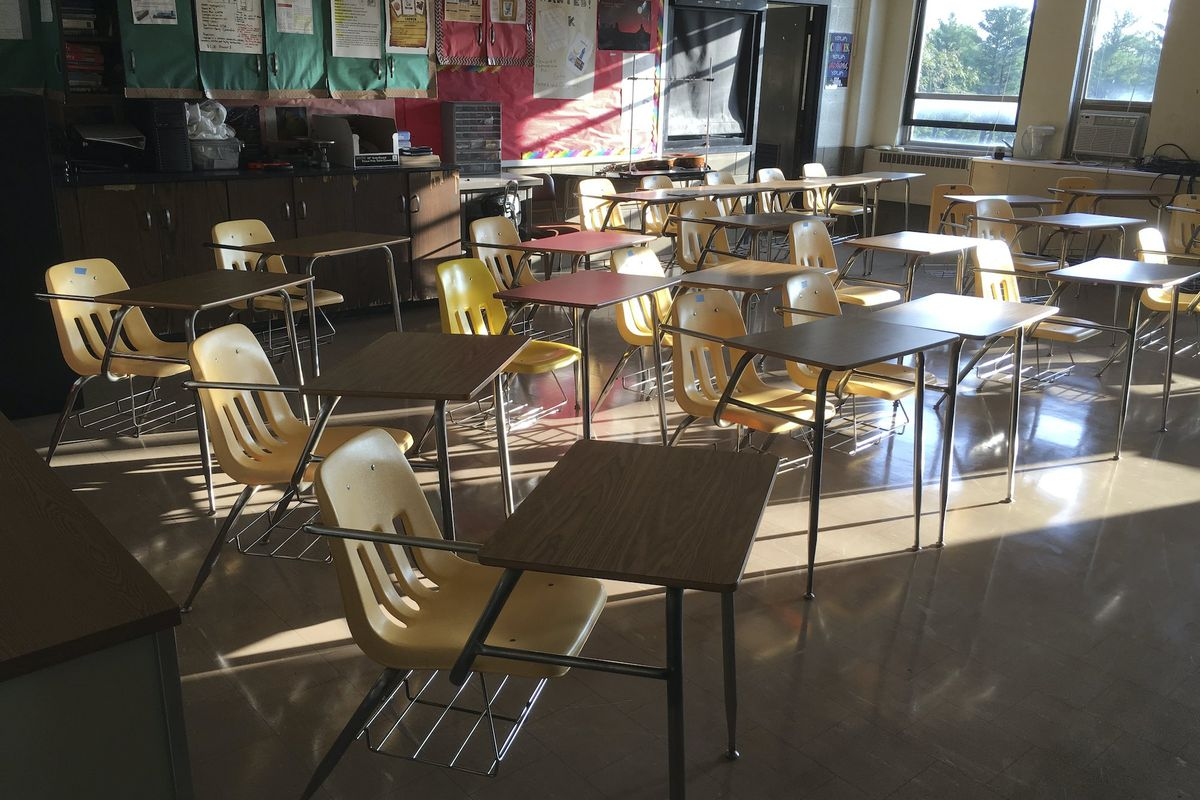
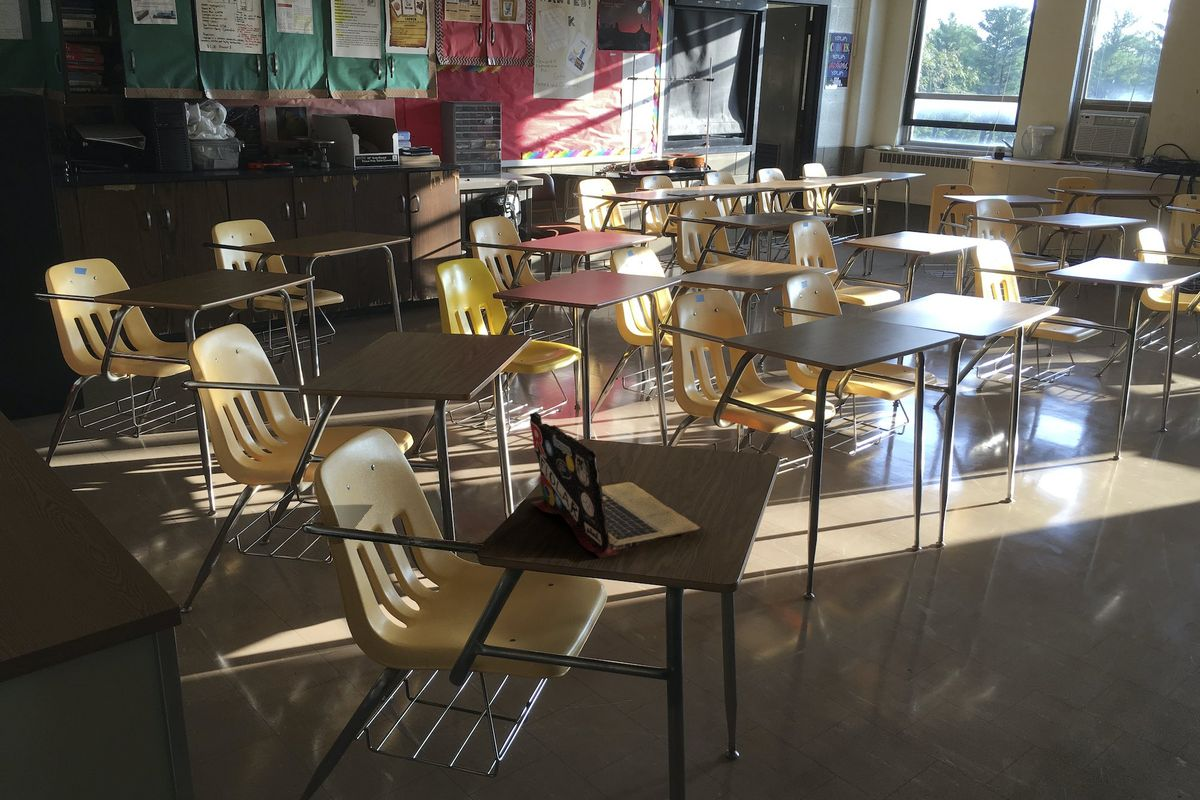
+ laptop [529,411,710,558]
